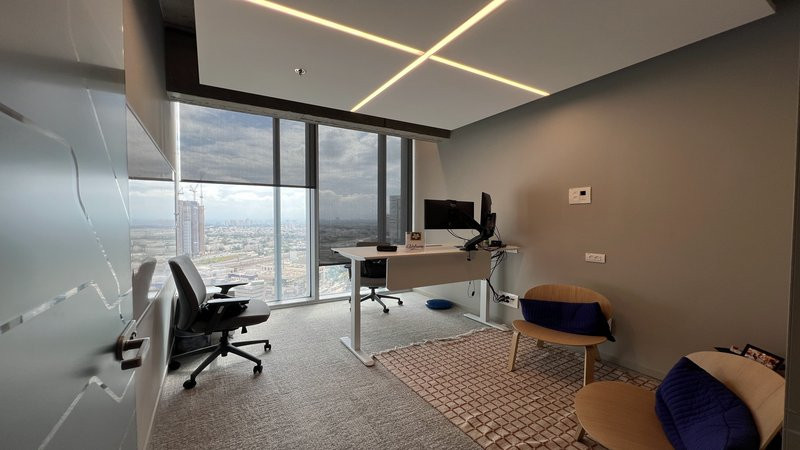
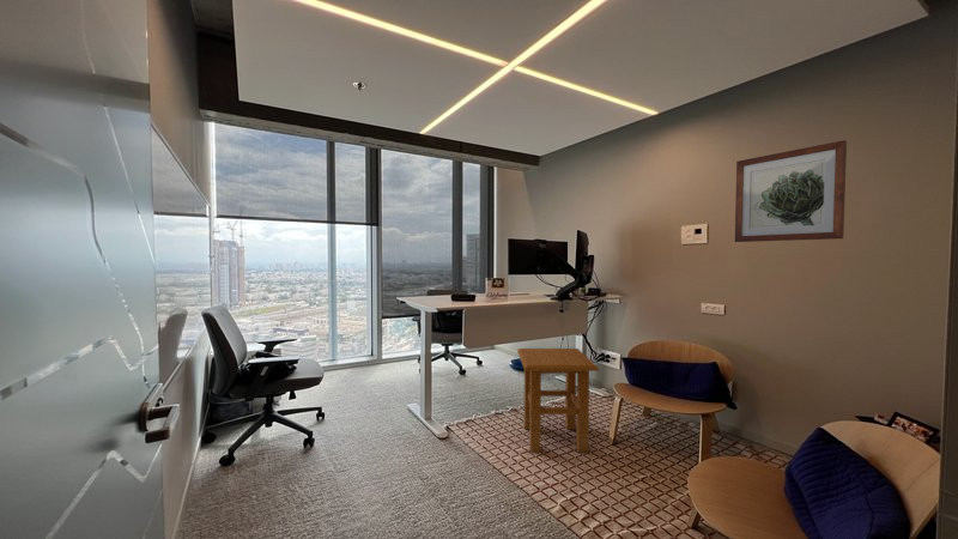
+ side table [516,347,600,453]
+ wall art [734,139,848,243]
